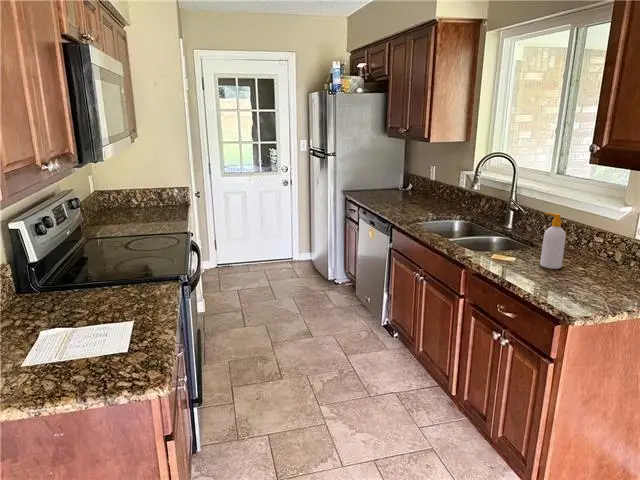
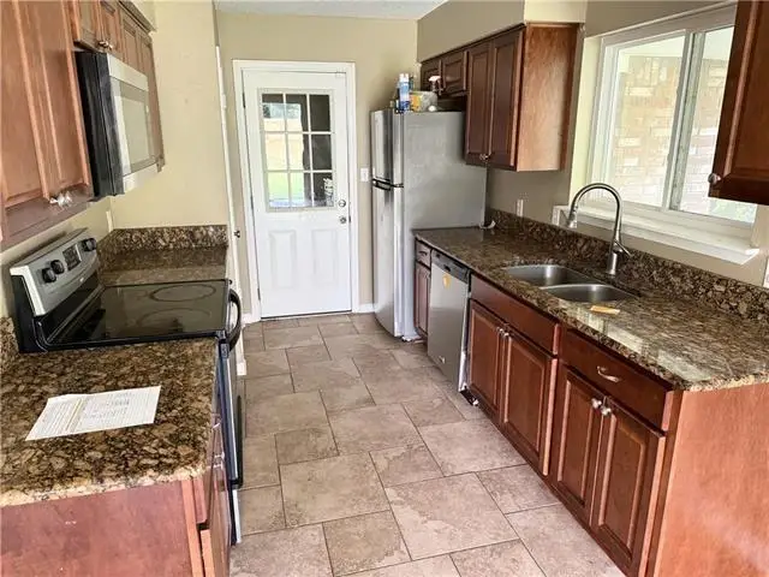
- soap bottle [539,212,567,270]
